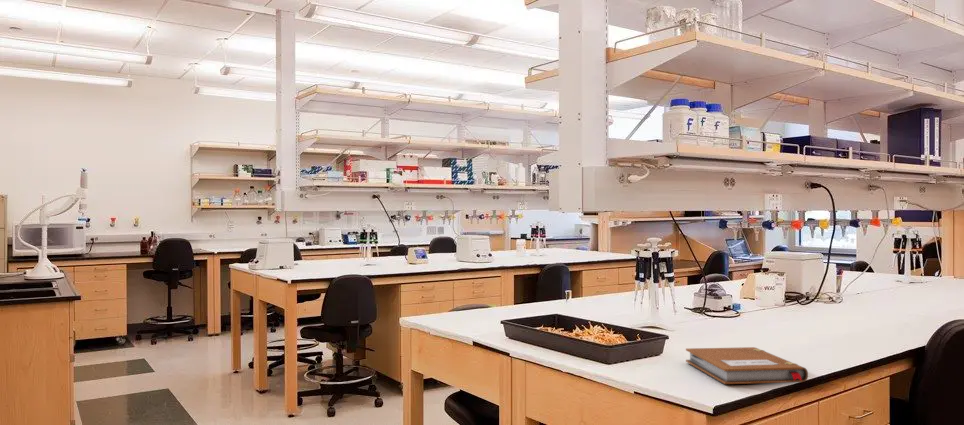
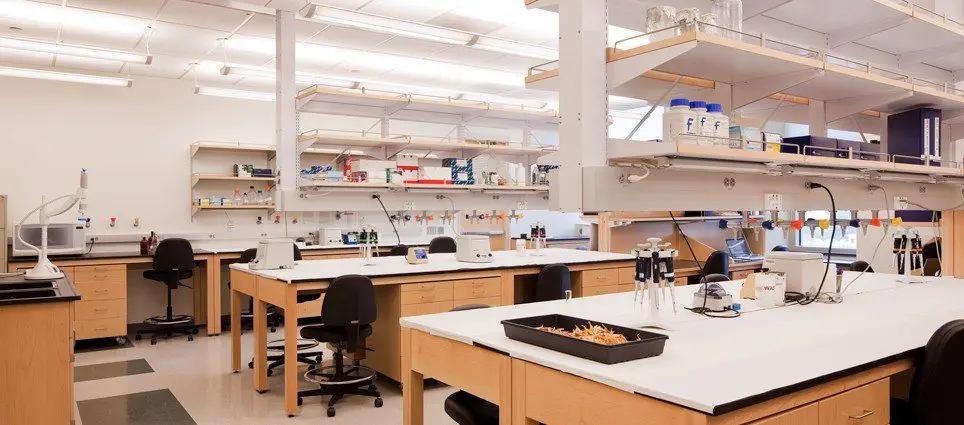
- notebook [685,346,809,385]
